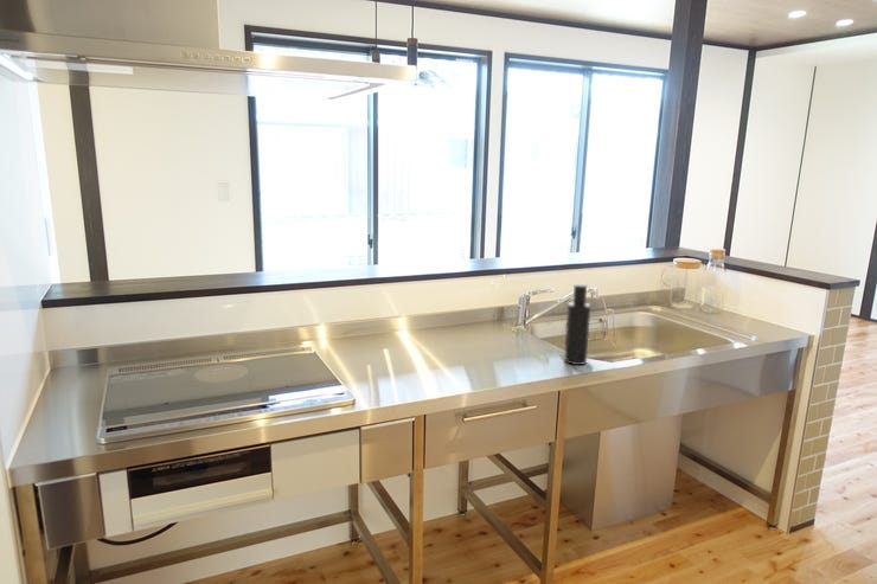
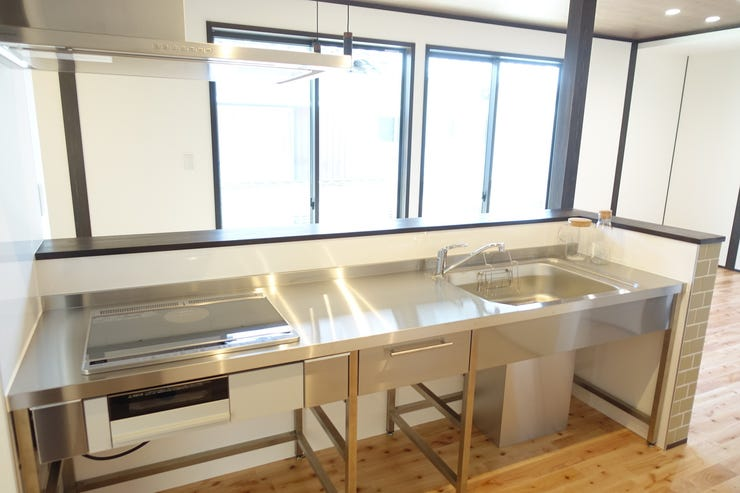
- atomizer [563,283,591,366]
